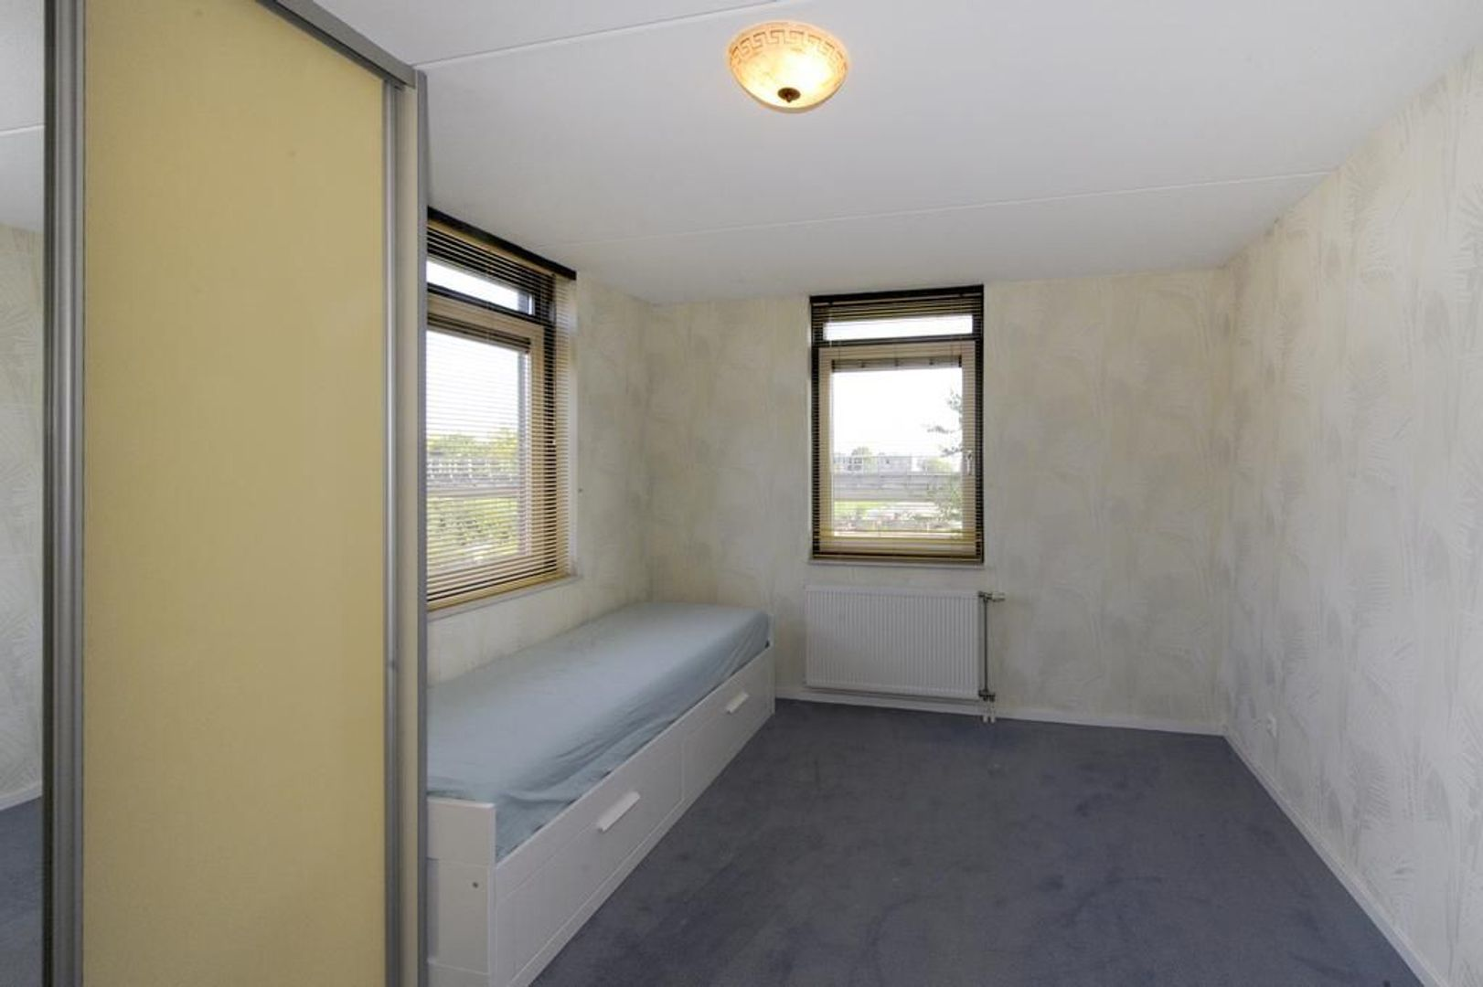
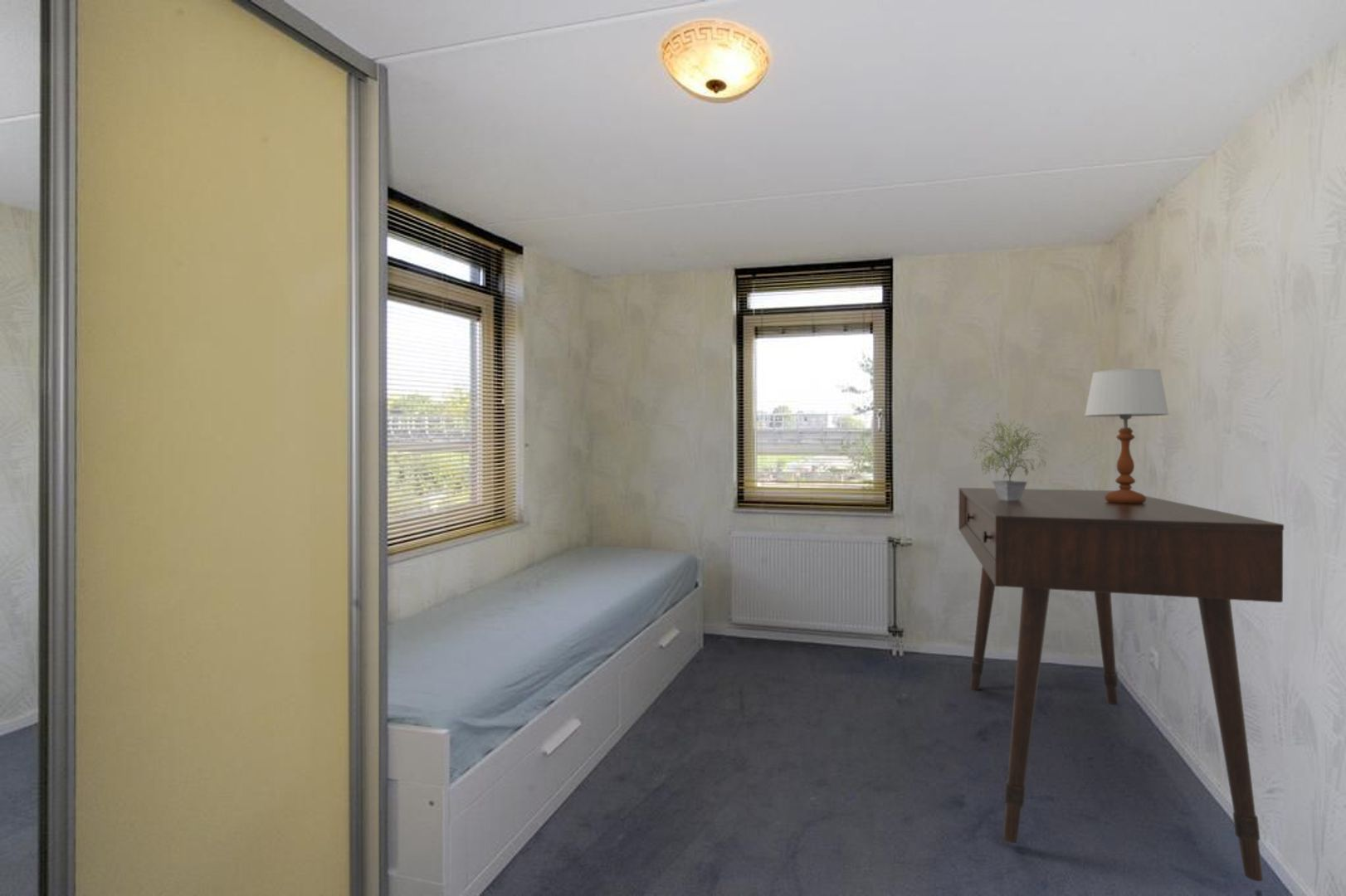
+ table lamp [1084,368,1170,504]
+ potted plant [970,412,1048,501]
+ desk [958,487,1285,882]
